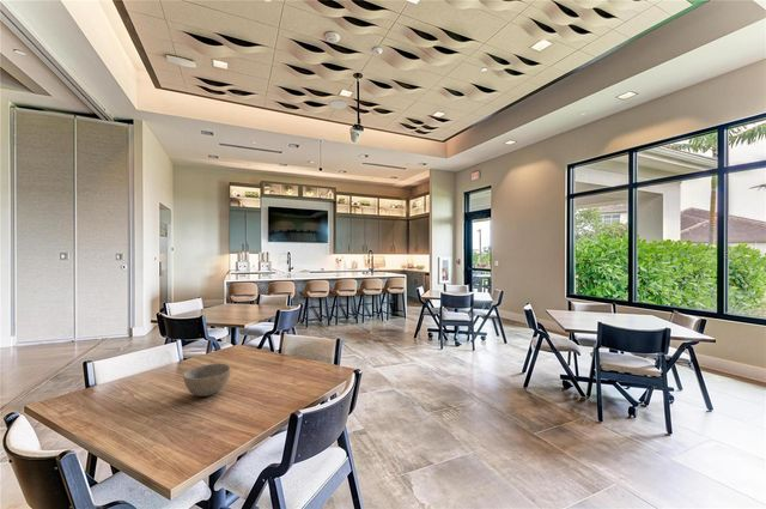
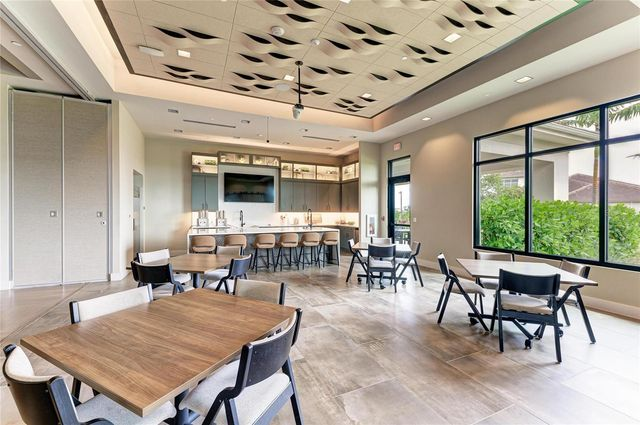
- bowl [182,363,232,398]
